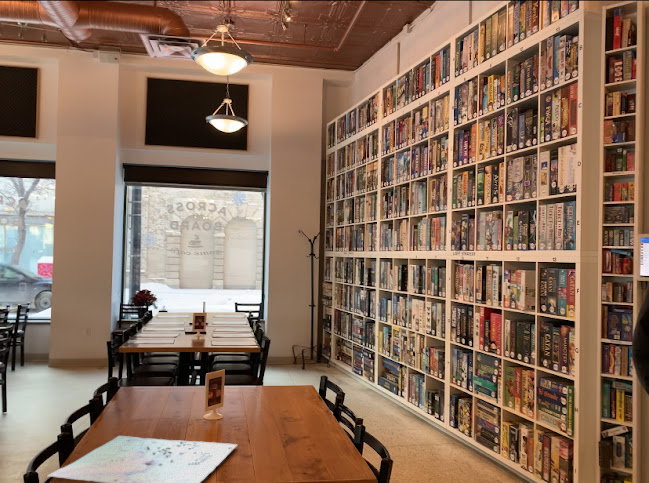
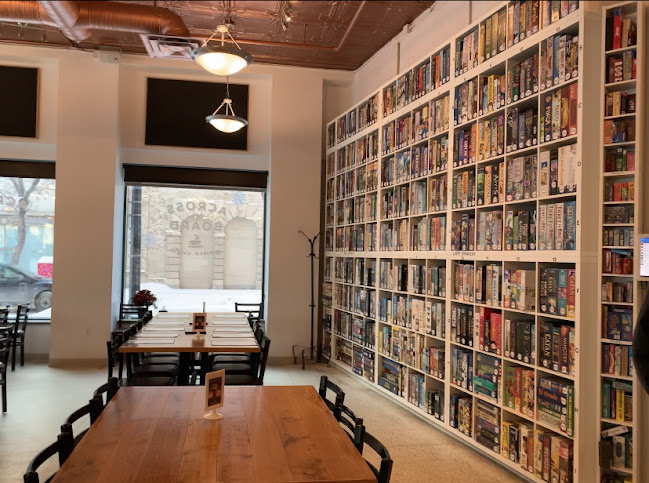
- board game [46,435,238,483]
